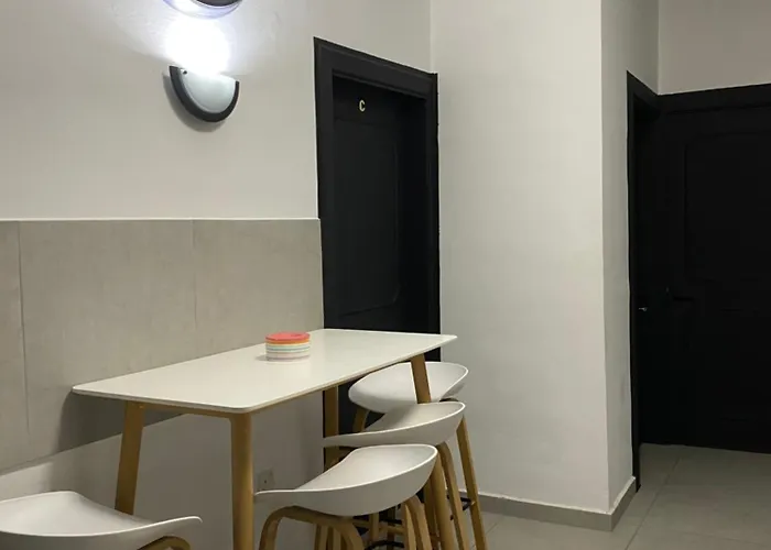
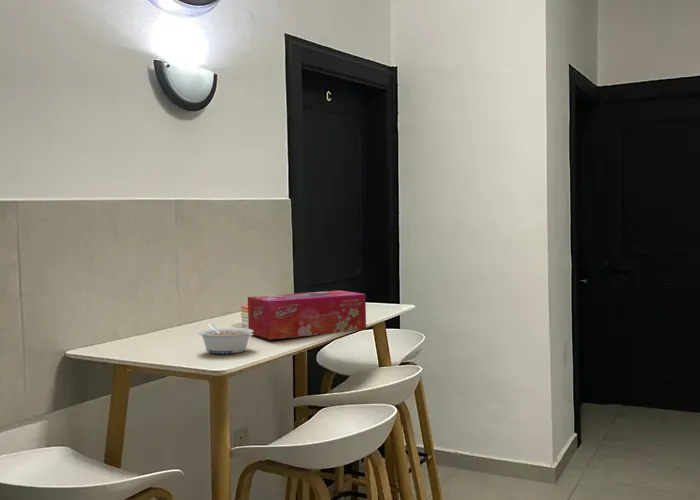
+ legume [197,322,253,355]
+ tissue box [247,289,367,341]
